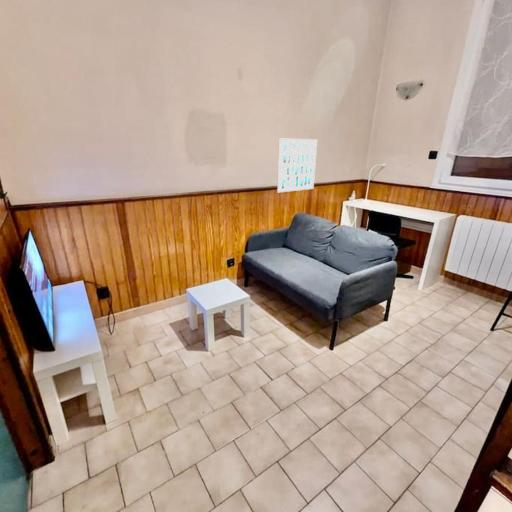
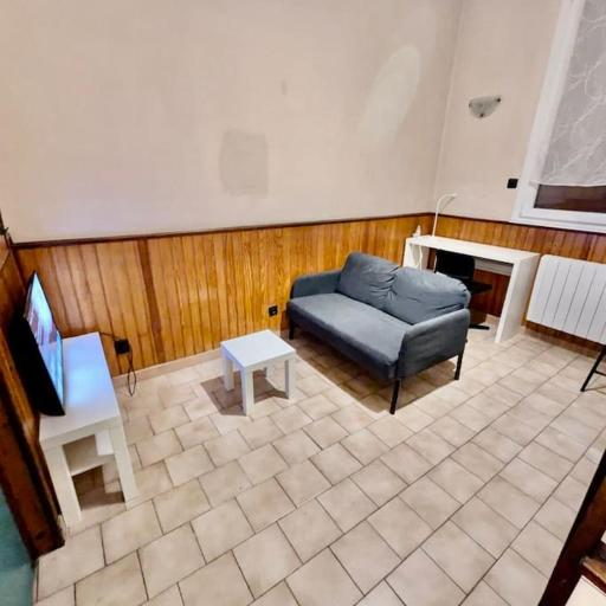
- wall art [276,137,318,193]
